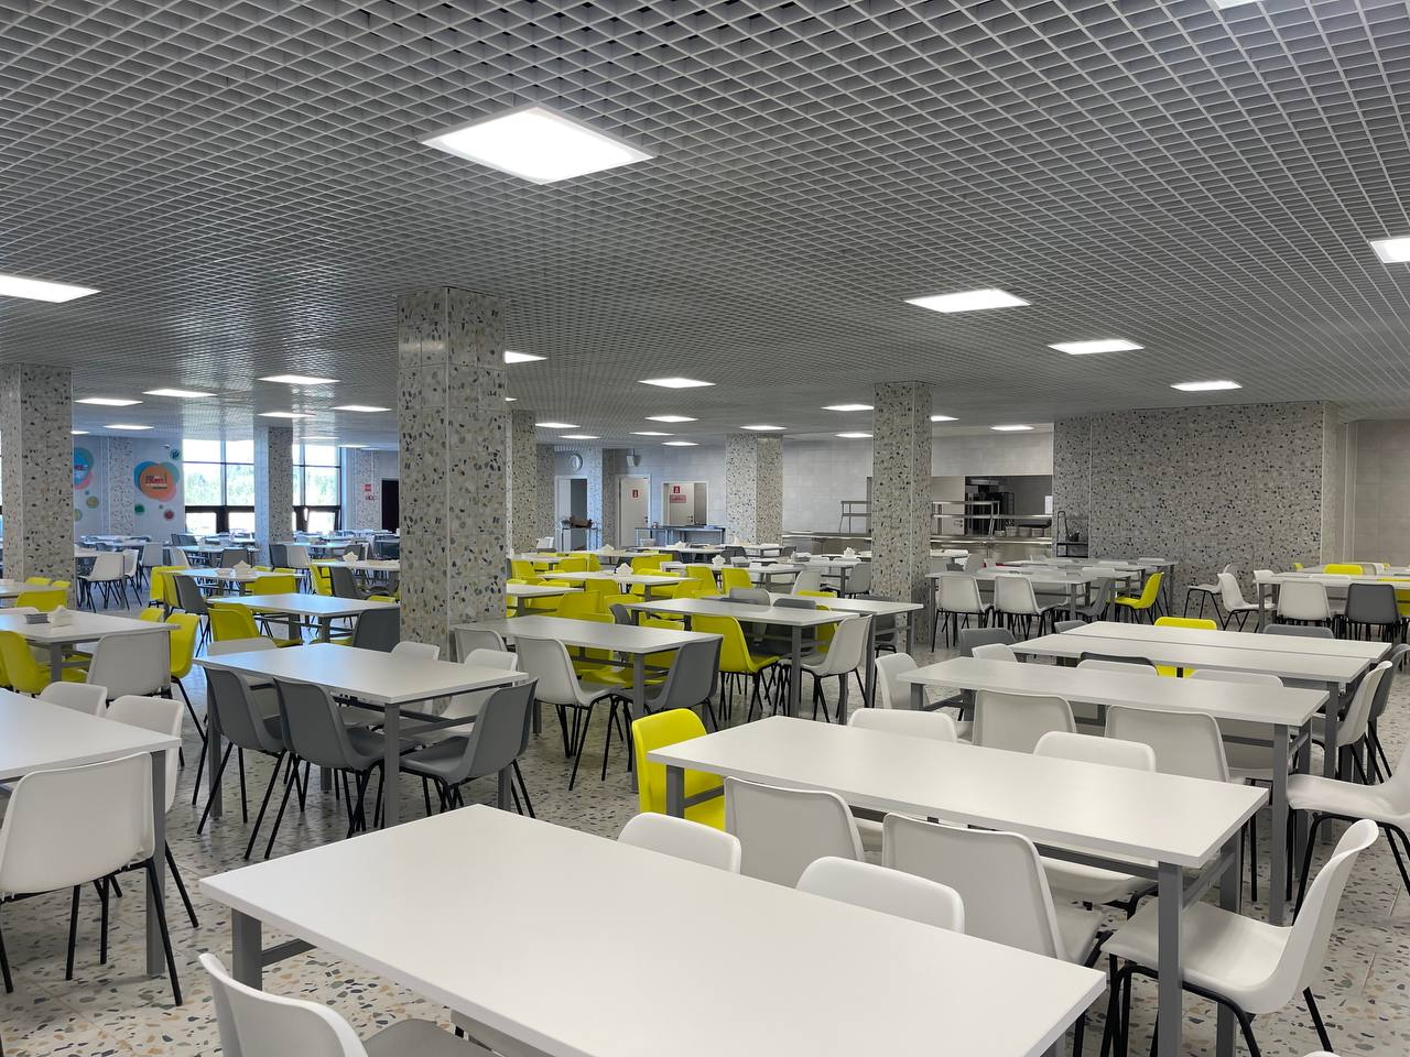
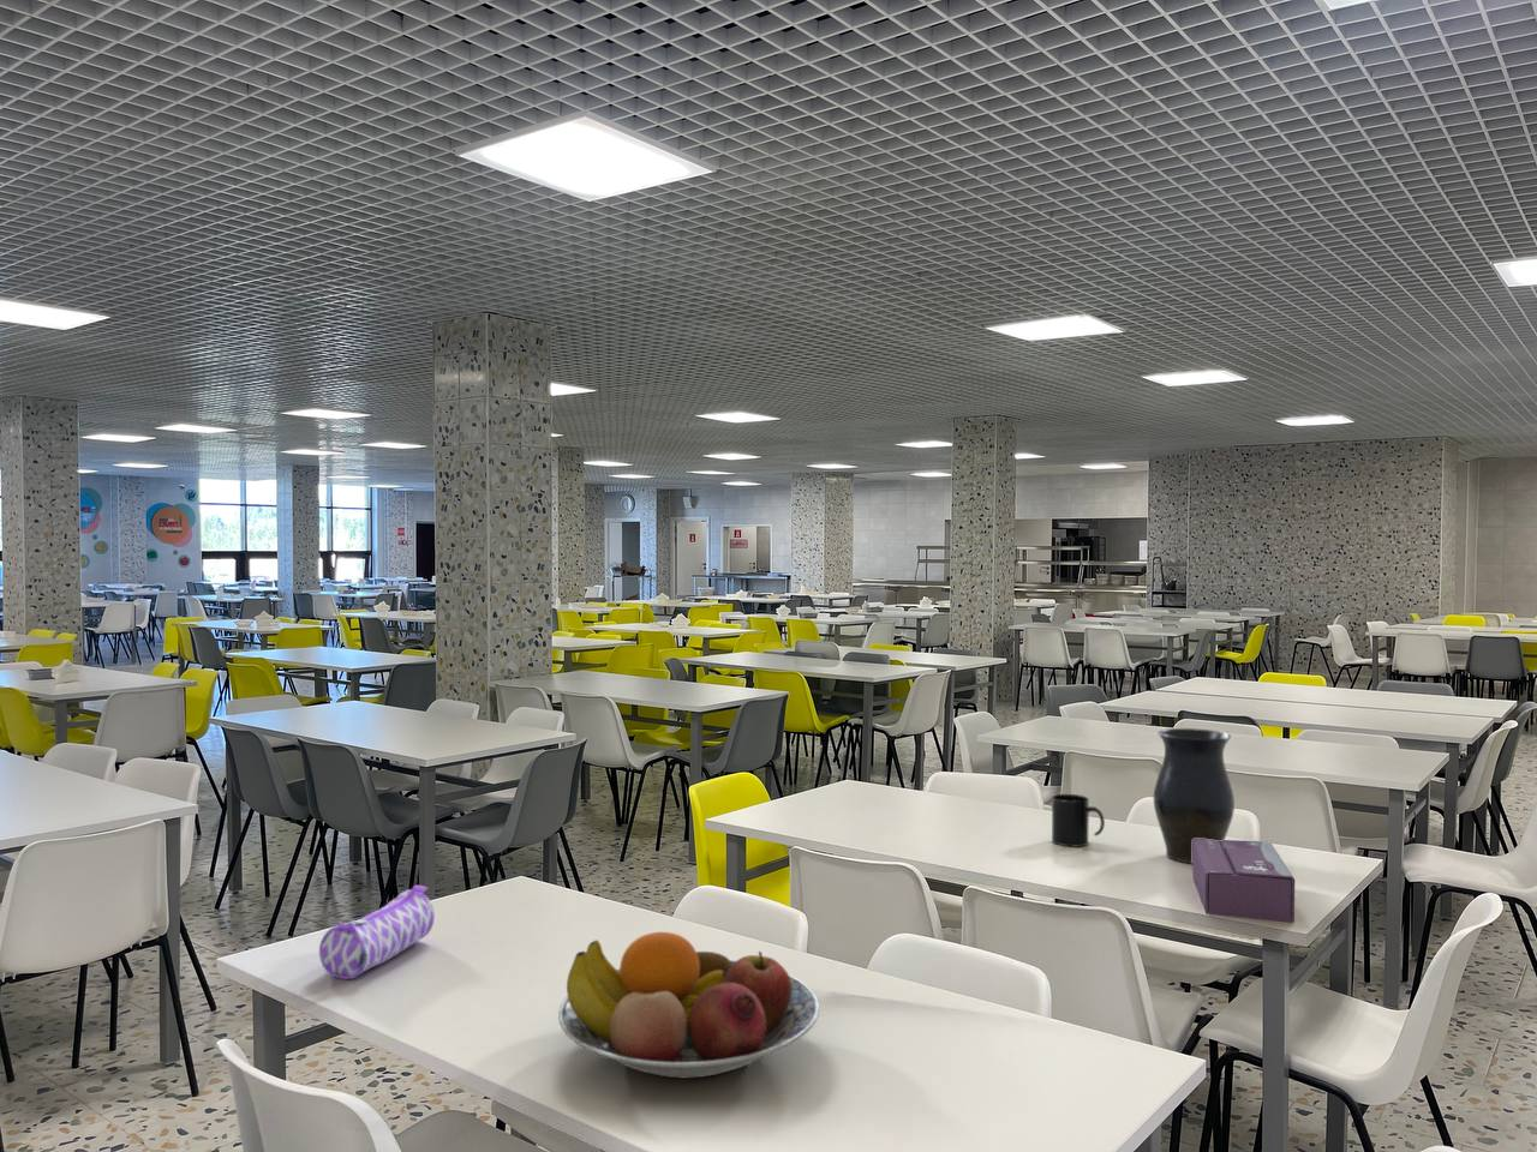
+ vase [1153,727,1236,865]
+ mug [1050,793,1106,848]
+ fruit bowl [557,932,821,1079]
+ pencil case [318,885,436,980]
+ tissue box [1191,839,1296,923]
